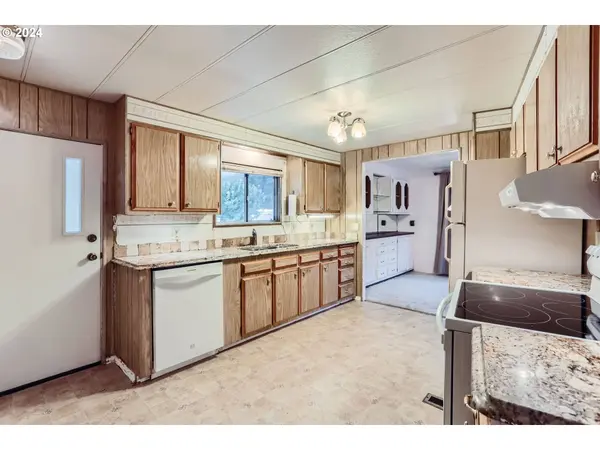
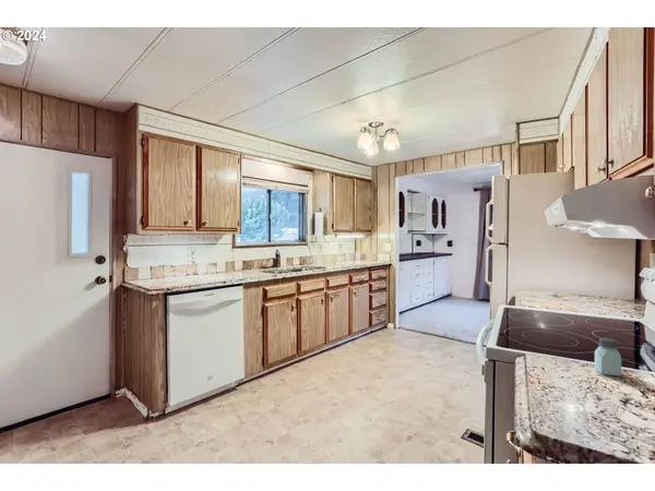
+ saltshaker [594,337,622,378]
